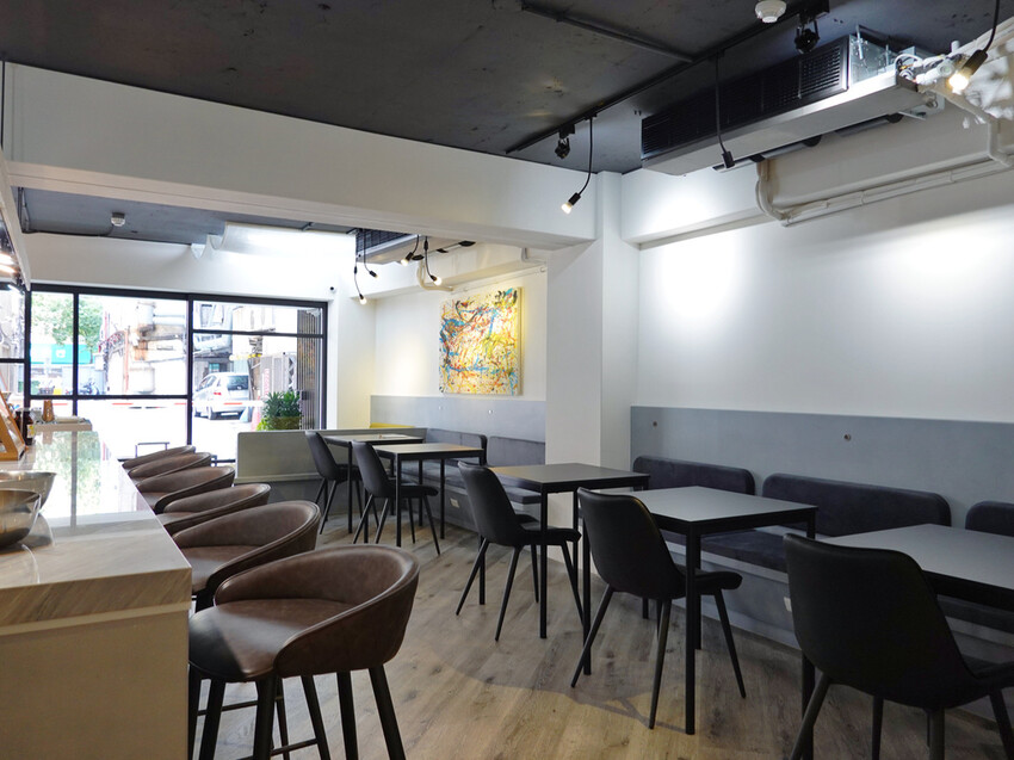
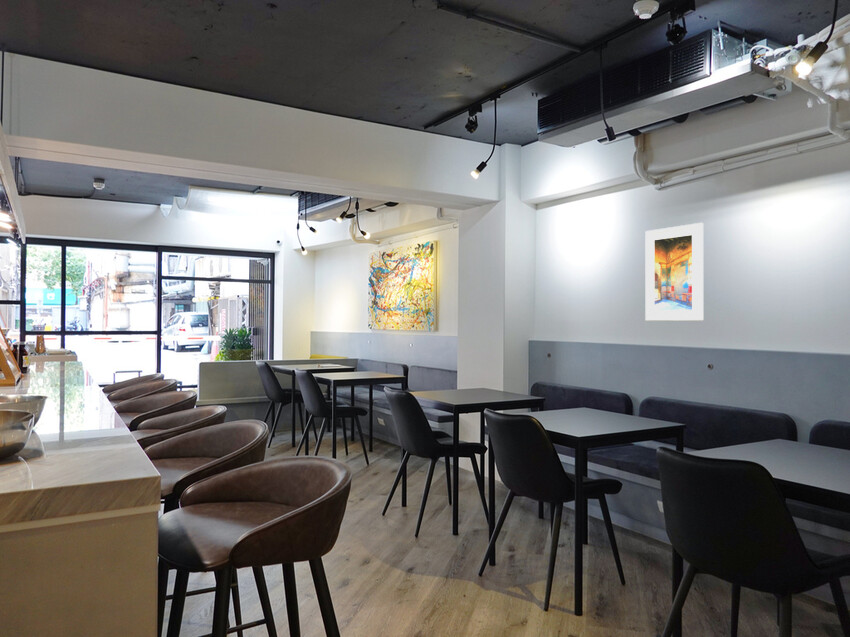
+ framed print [645,222,704,322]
